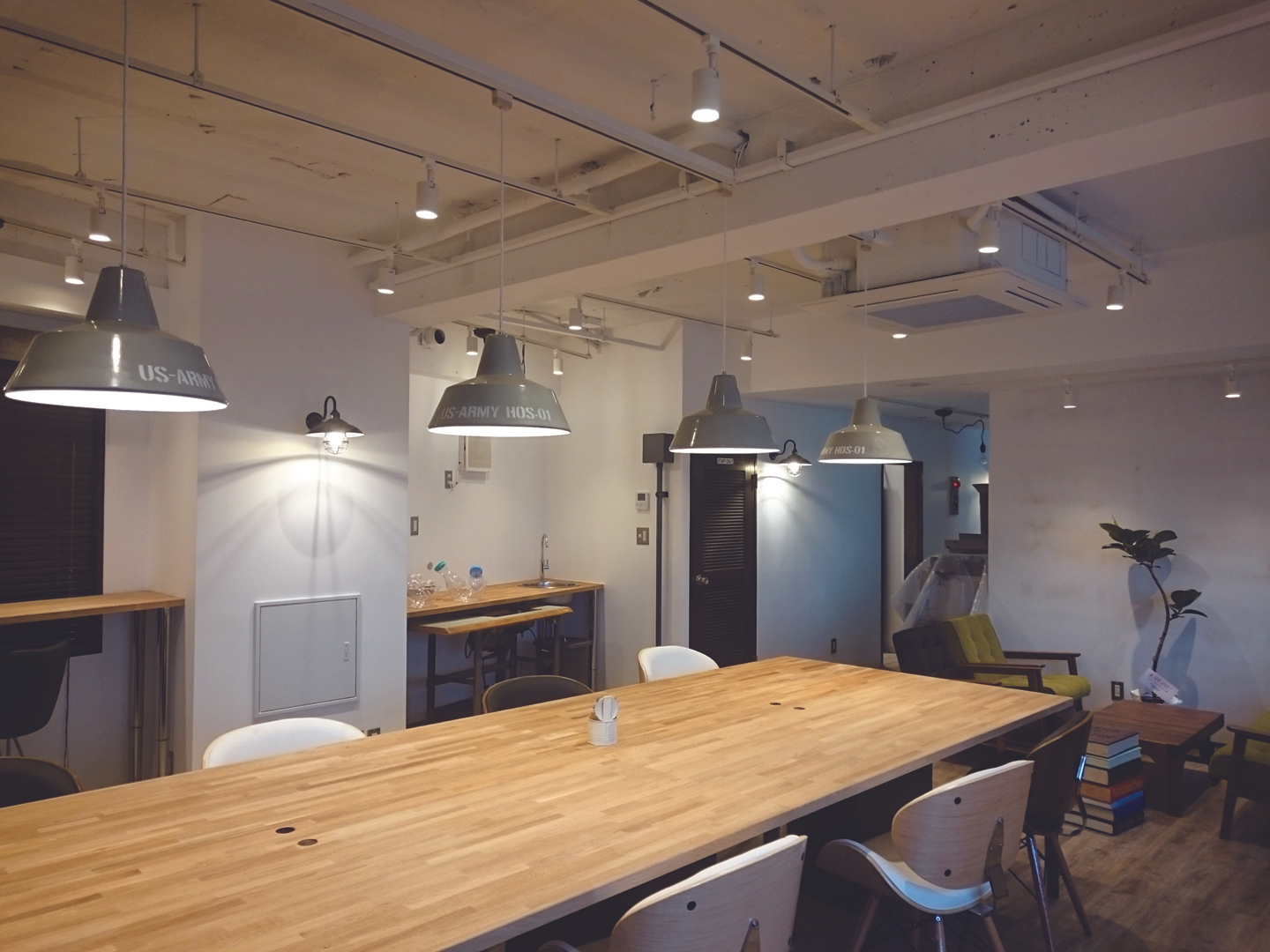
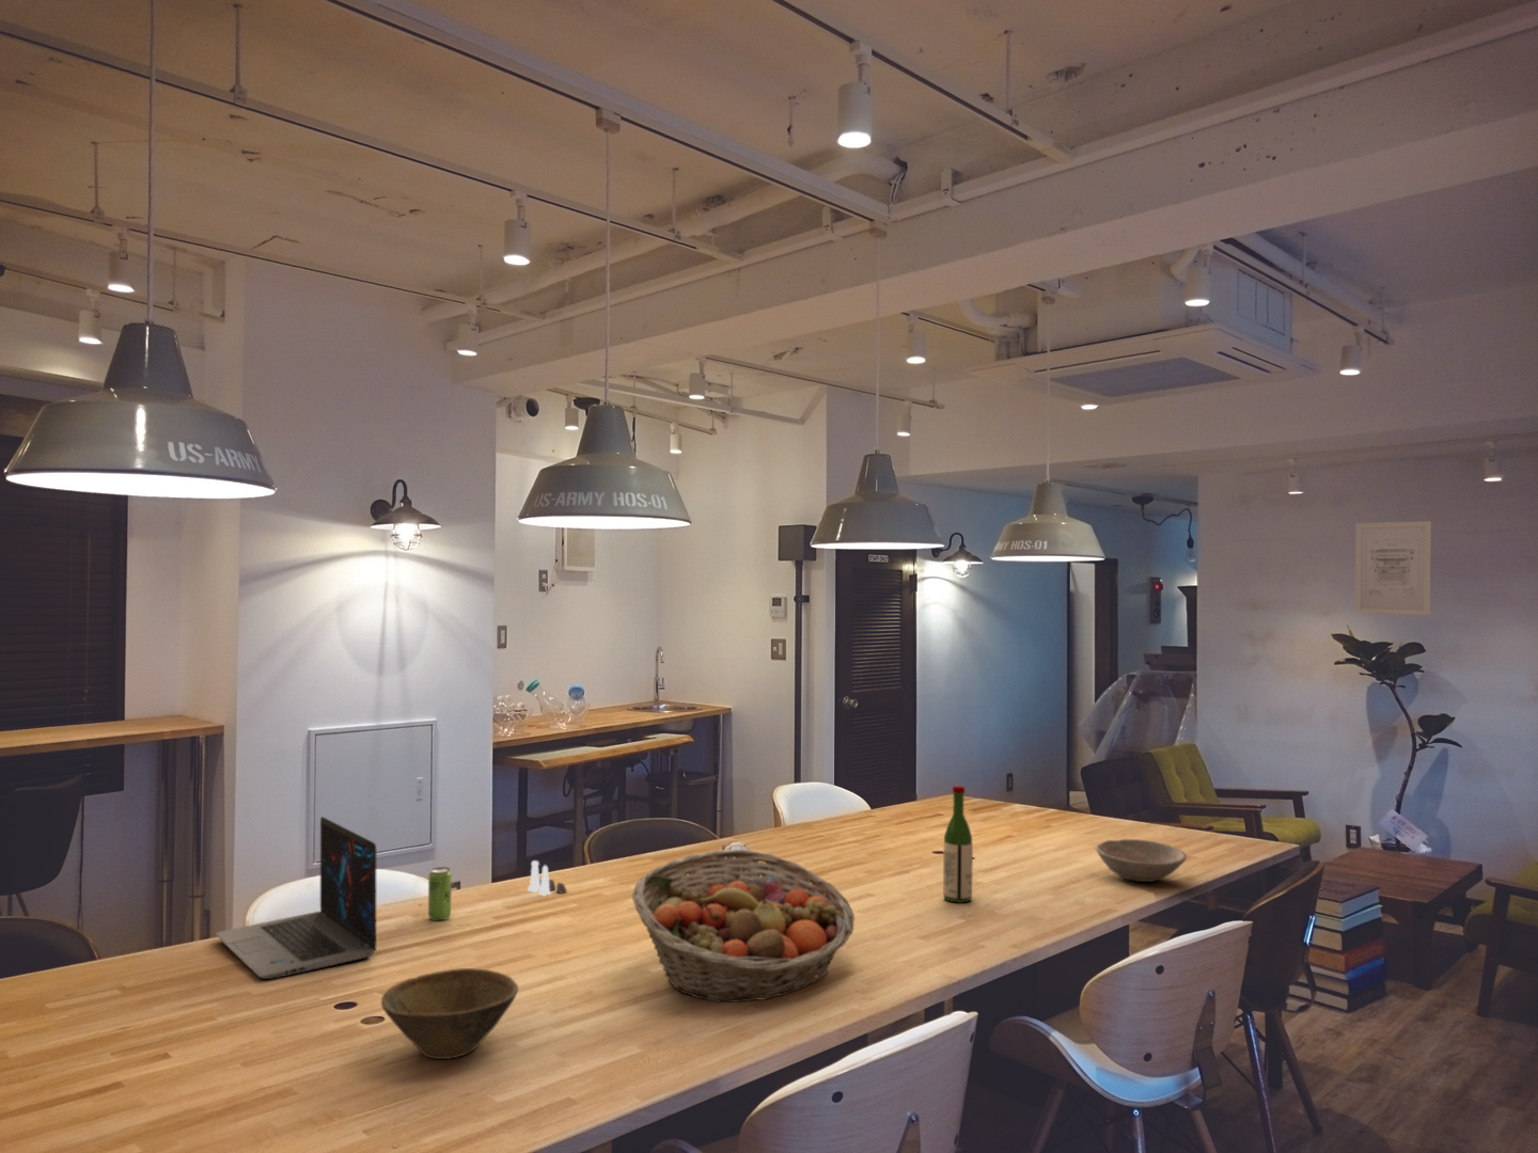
+ wine bottle [942,785,974,905]
+ wall art [1354,520,1433,616]
+ bowl [1095,838,1188,883]
+ fruit basket [631,849,855,1004]
+ salt and pepper shaker set [527,860,568,896]
+ beverage can [427,866,453,922]
+ laptop [214,815,377,980]
+ bowl [380,968,520,1060]
